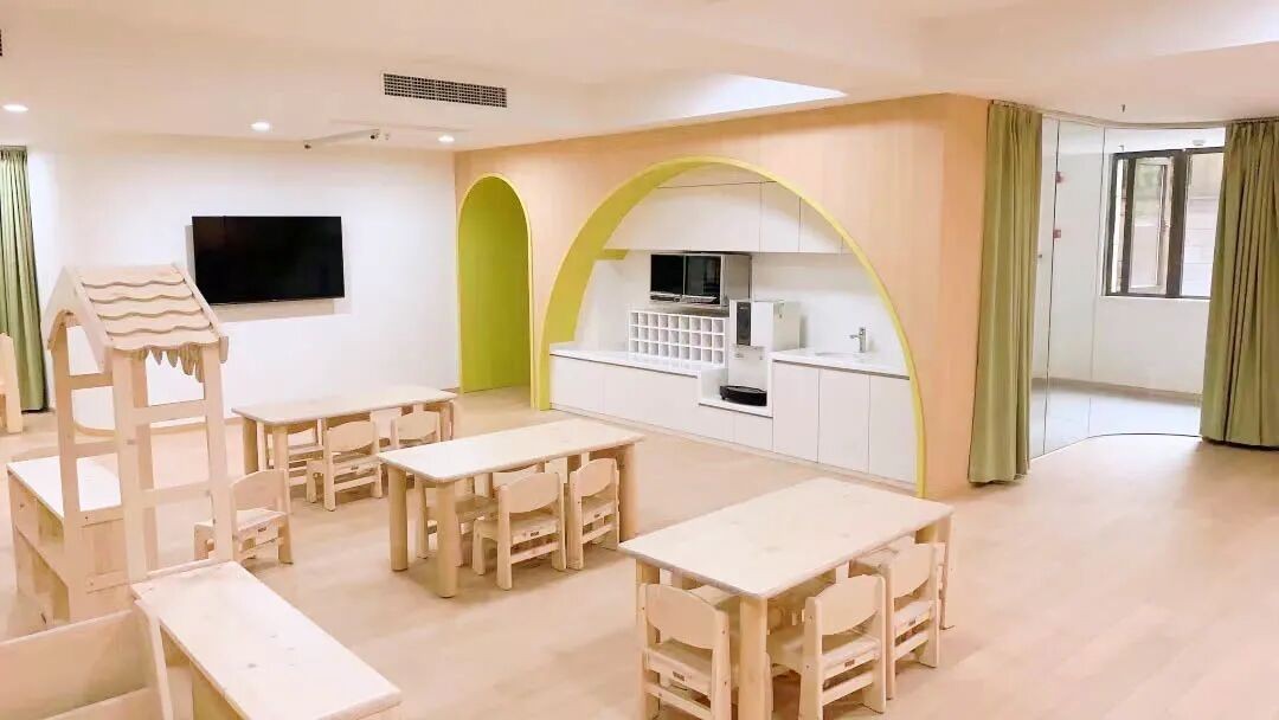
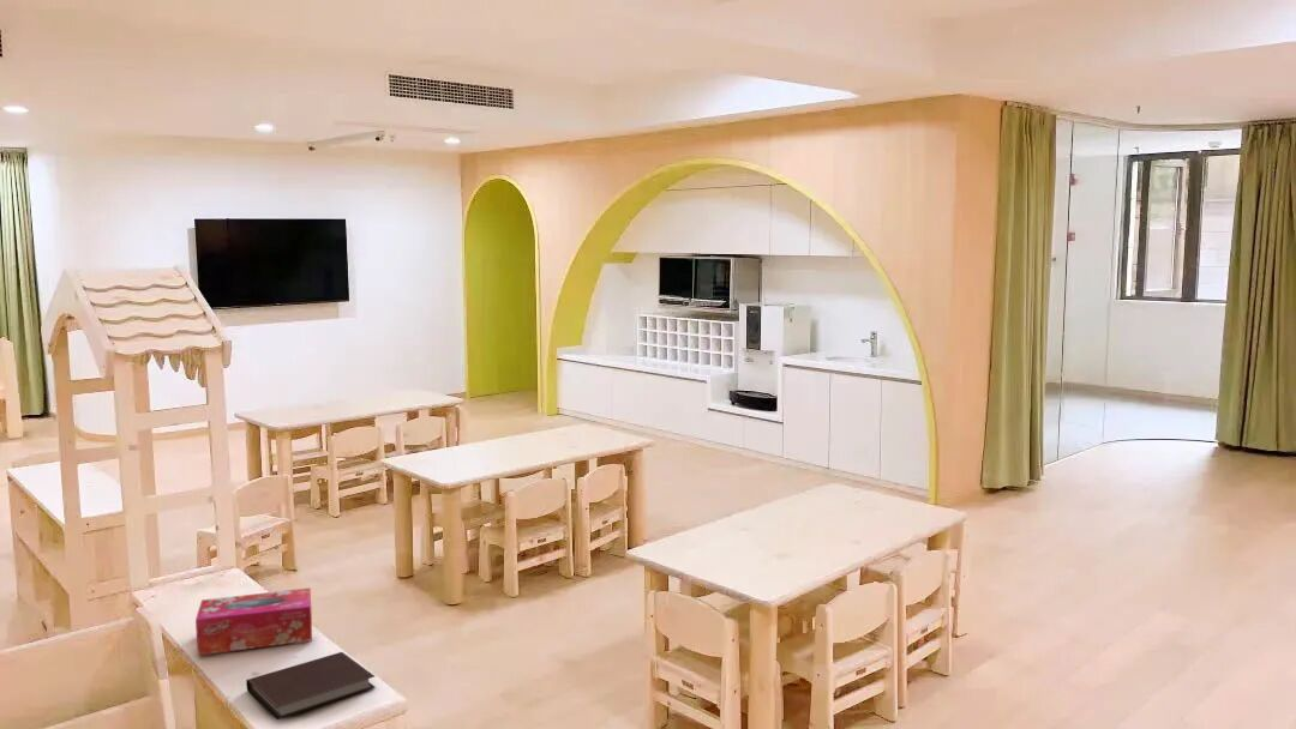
+ notebook [245,651,376,721]
+ tissue box [194,586,313,656]
